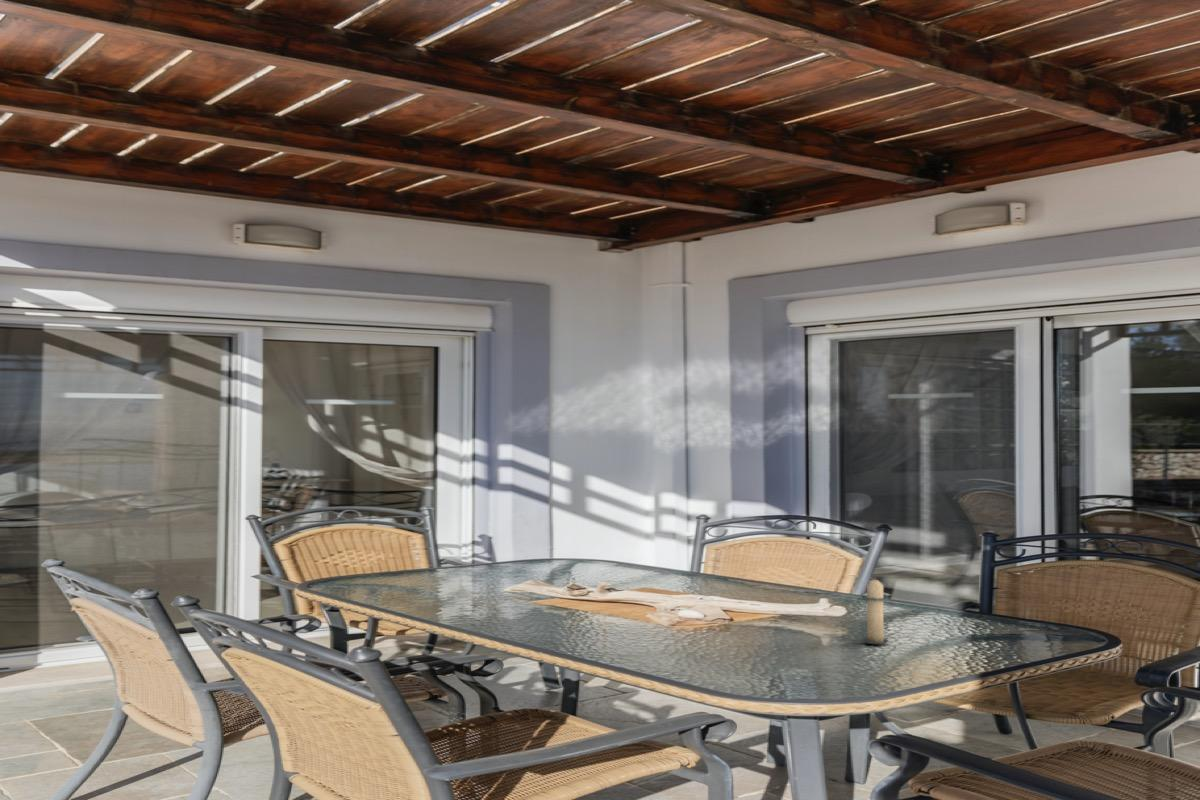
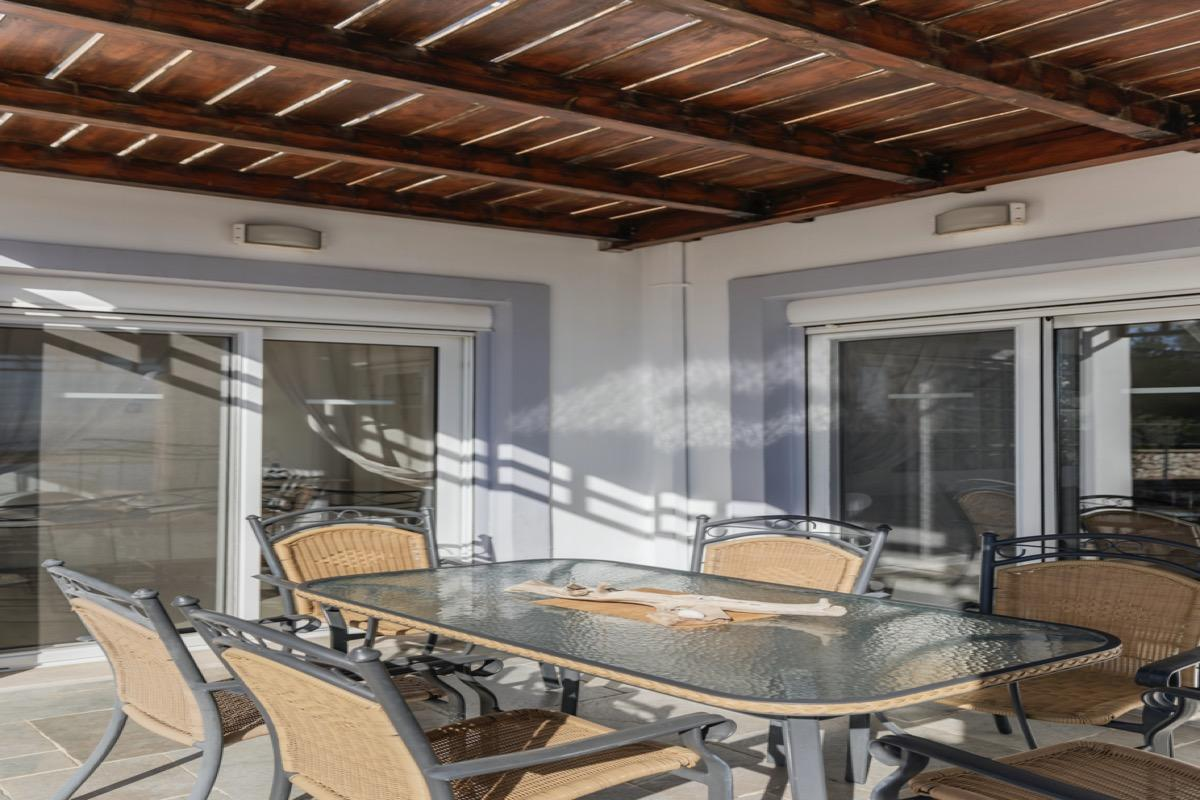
- candle [860,578,891,645]
